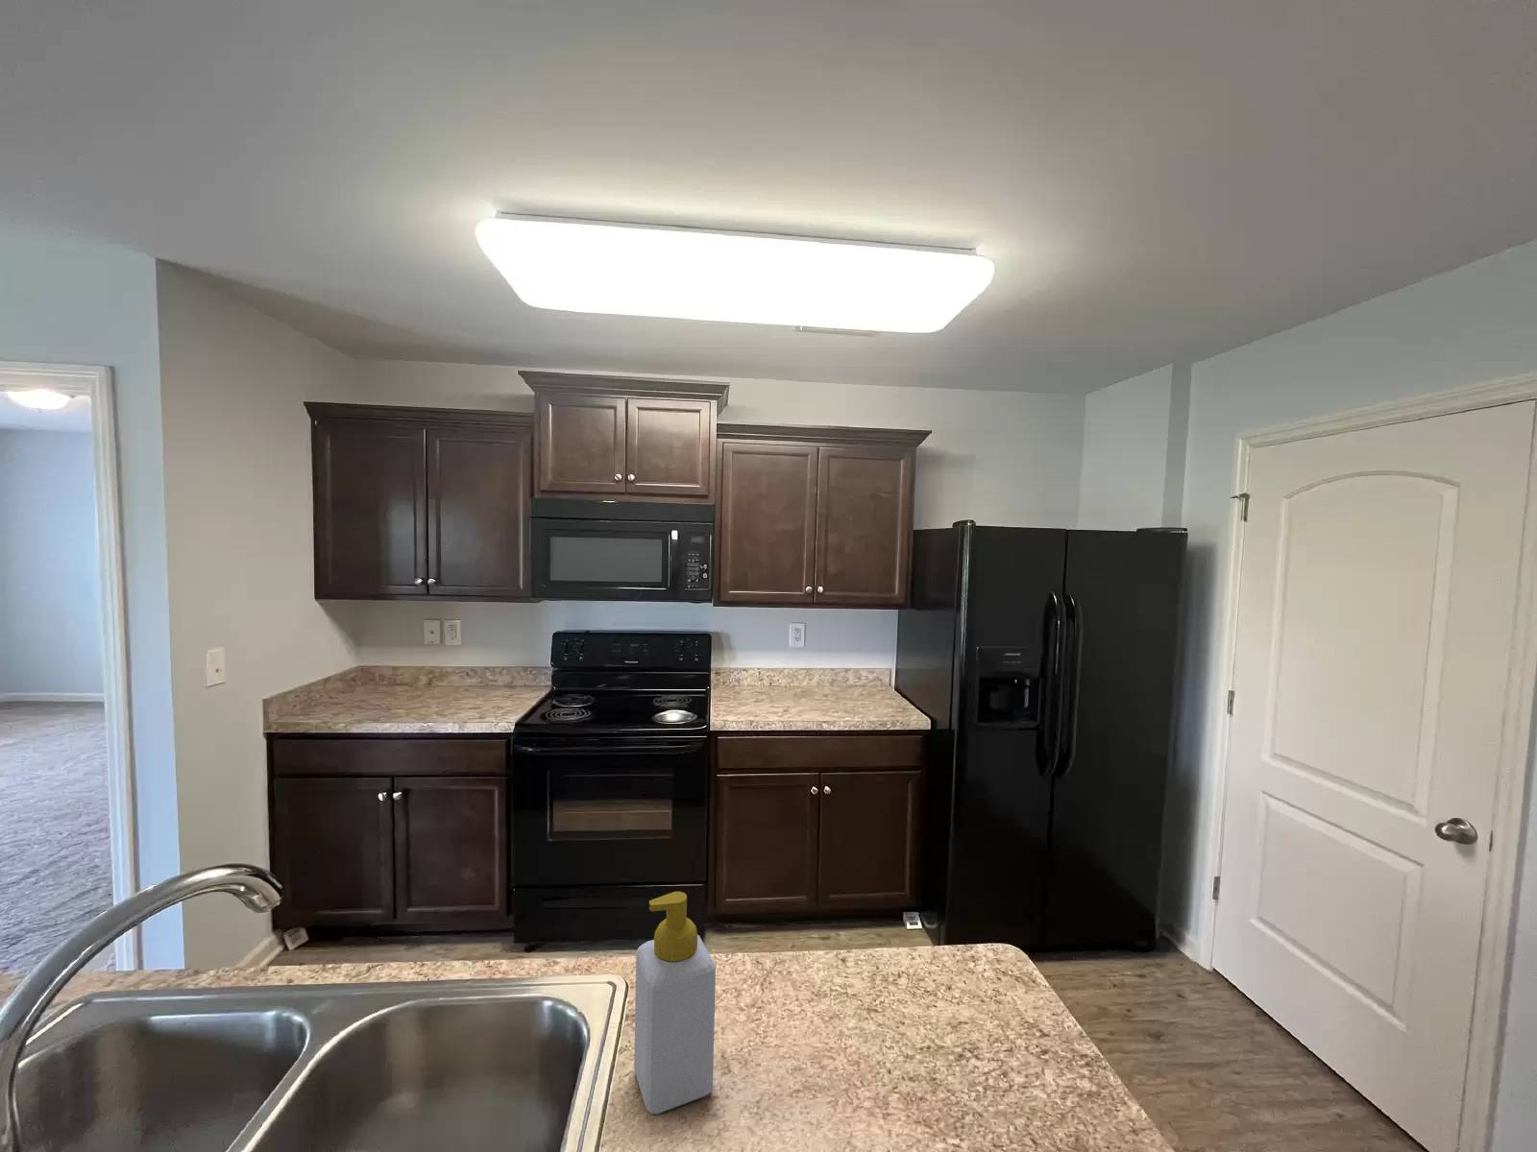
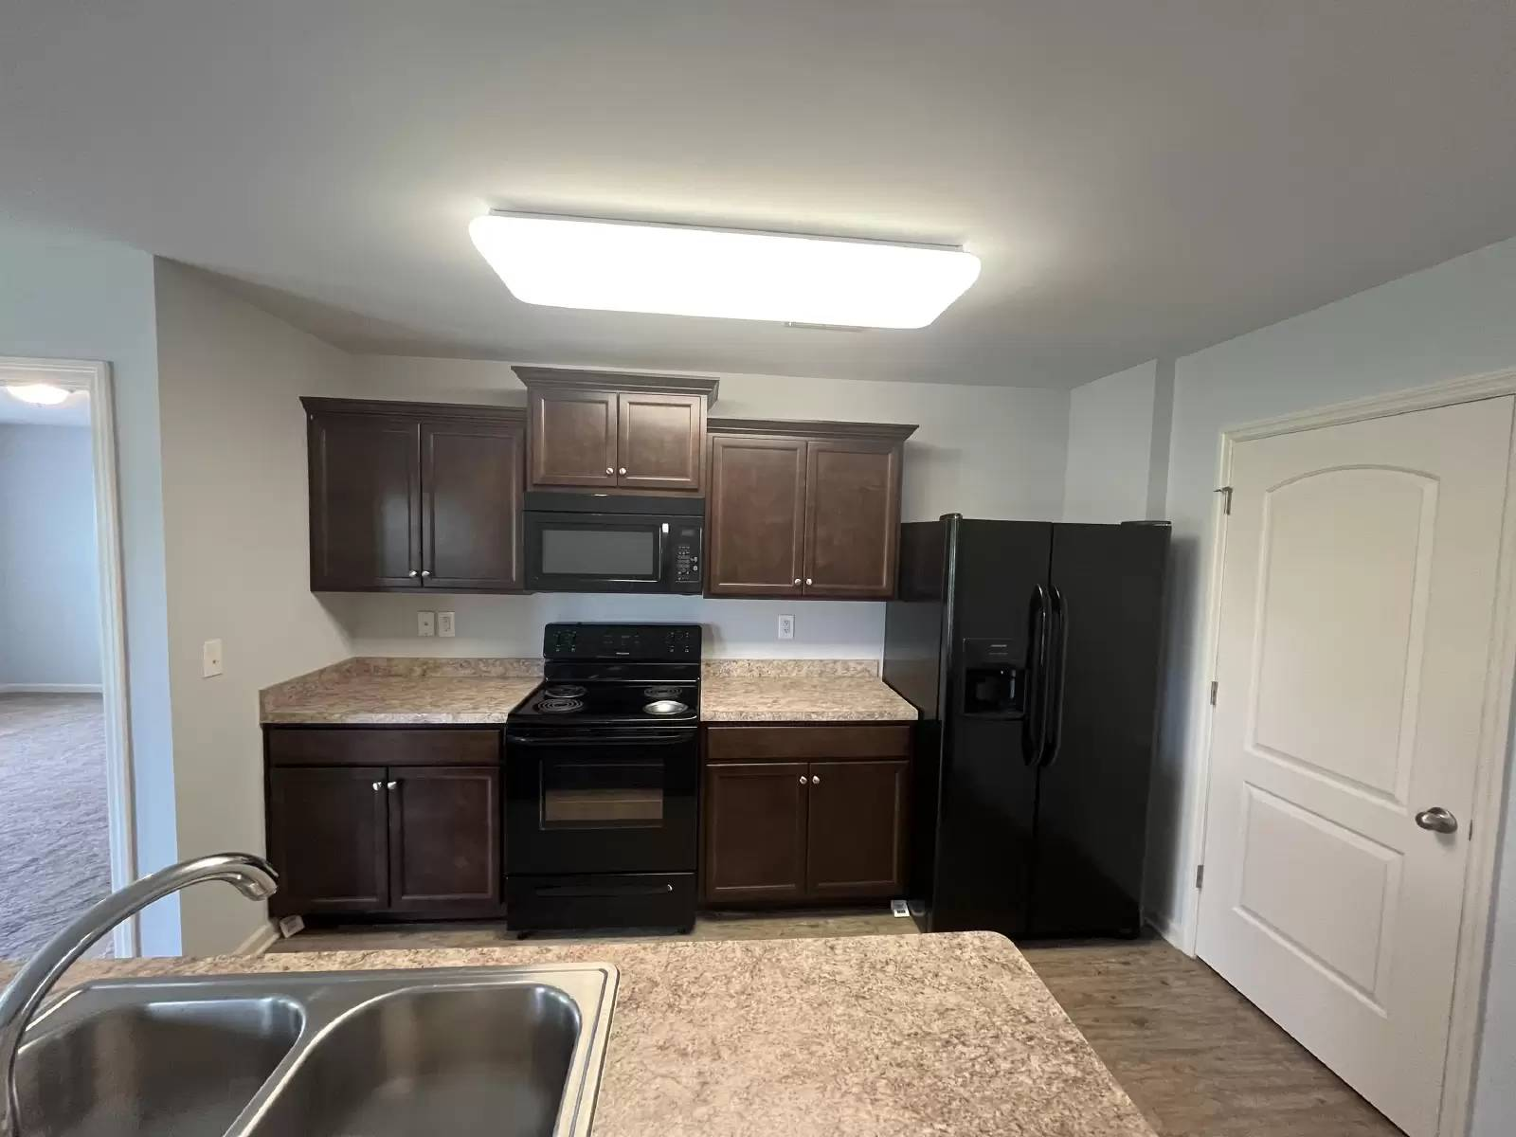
- soap bottle [633,891,716,1116]
